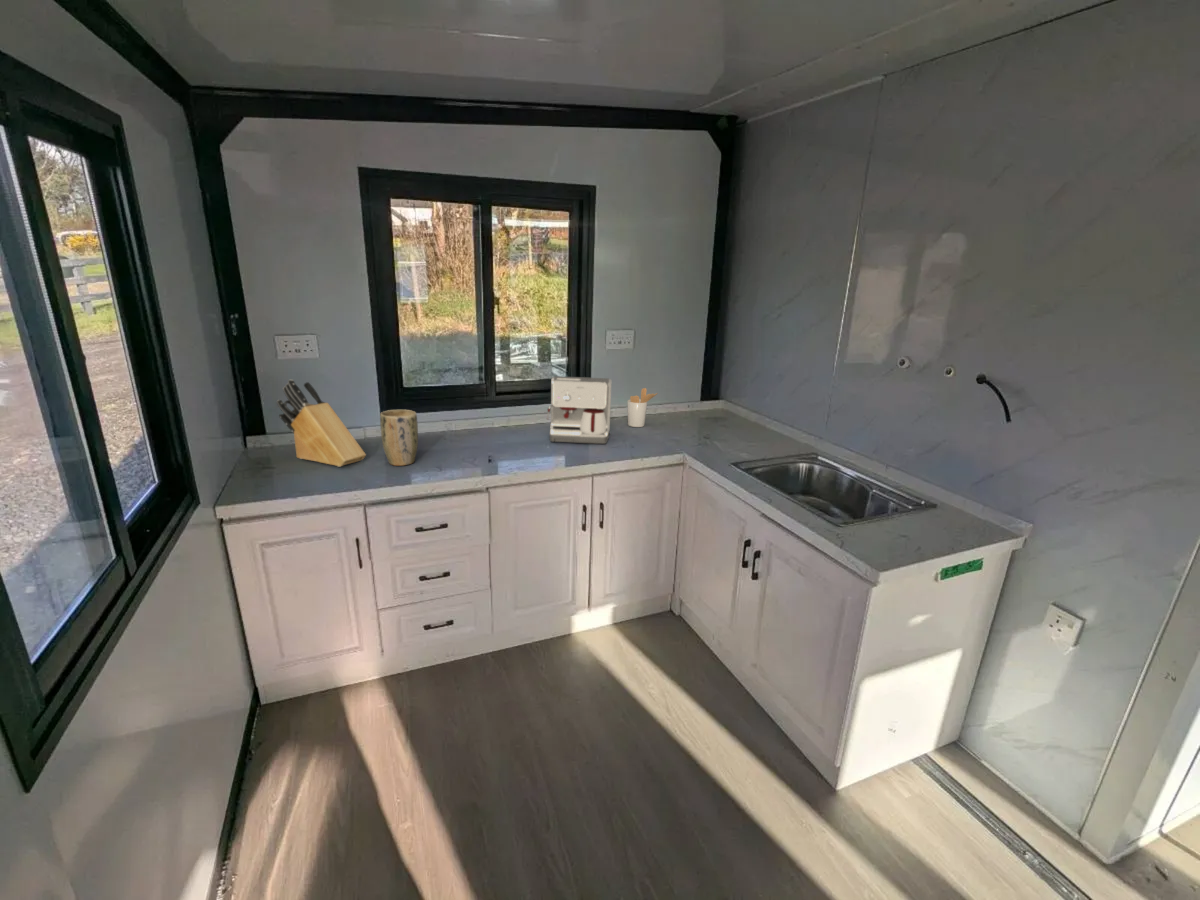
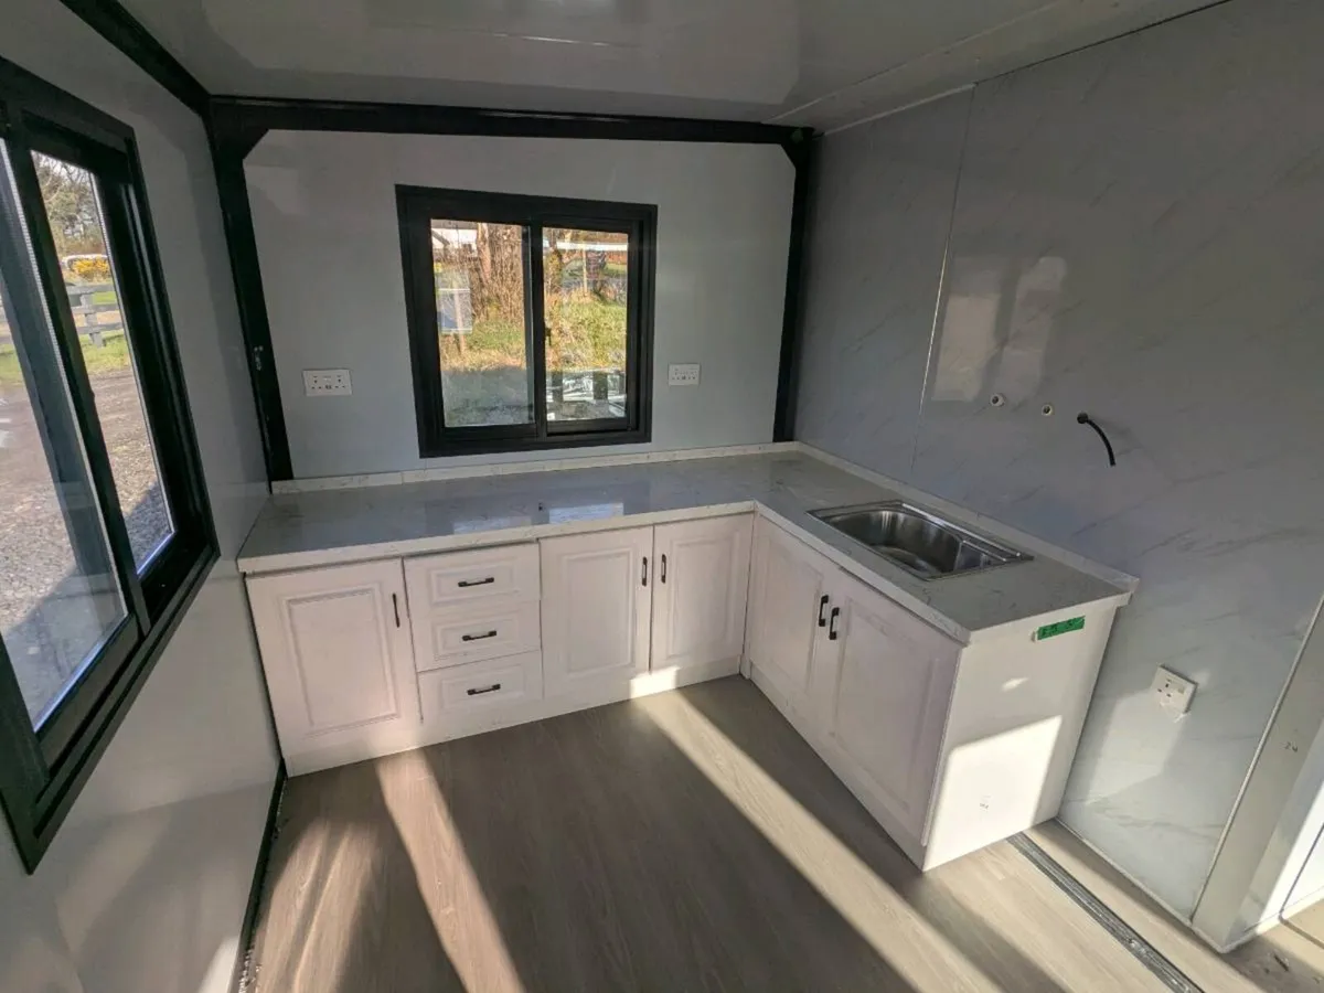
- utensil holder [626,387,659,428]
- knife block [276,379,367,468]
- plant pot [379,409,419,467]
- coffee maker [546,375,613,445]
